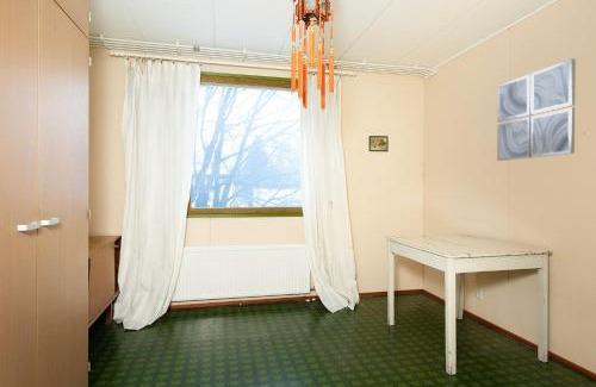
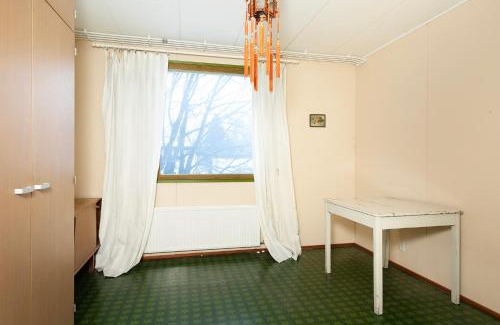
- wall art [496,57,577,162]
